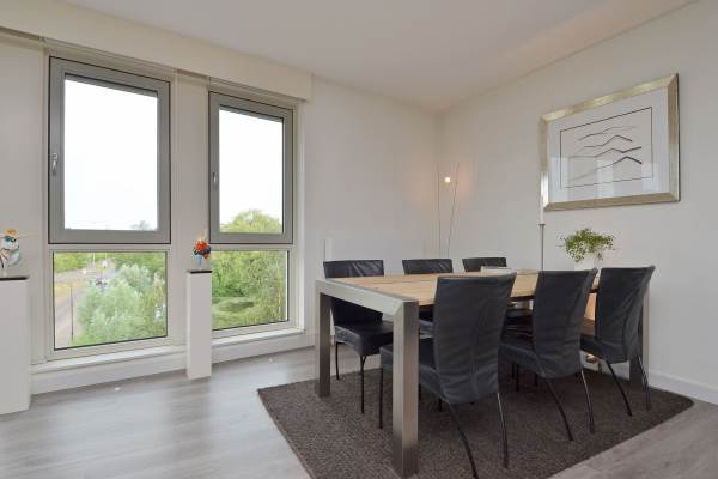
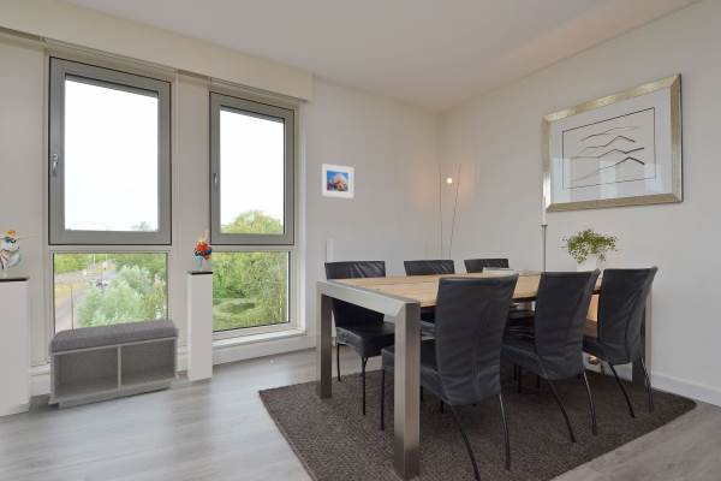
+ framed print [320,162,354,200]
+ bench [47,317,180,410]
